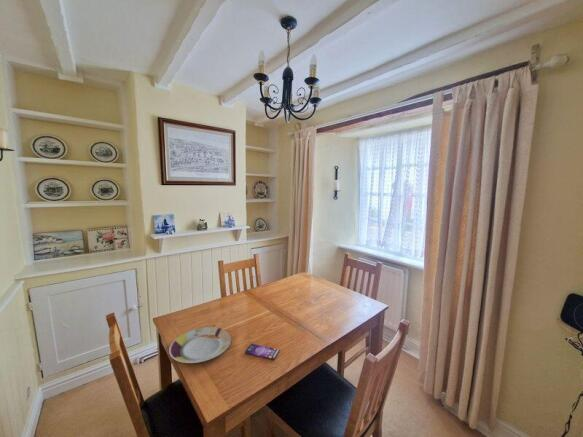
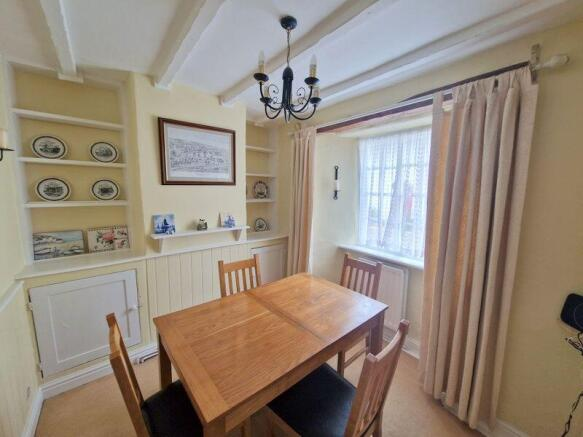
- plate [168,326,232,364]
- smartphone [244,343,281,361]
